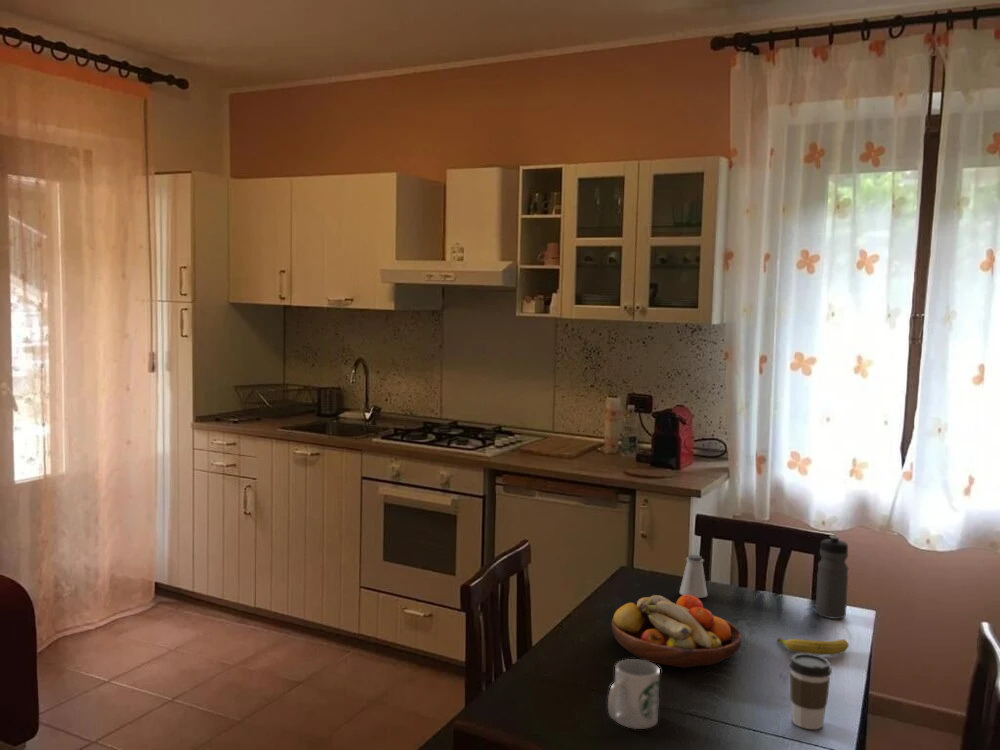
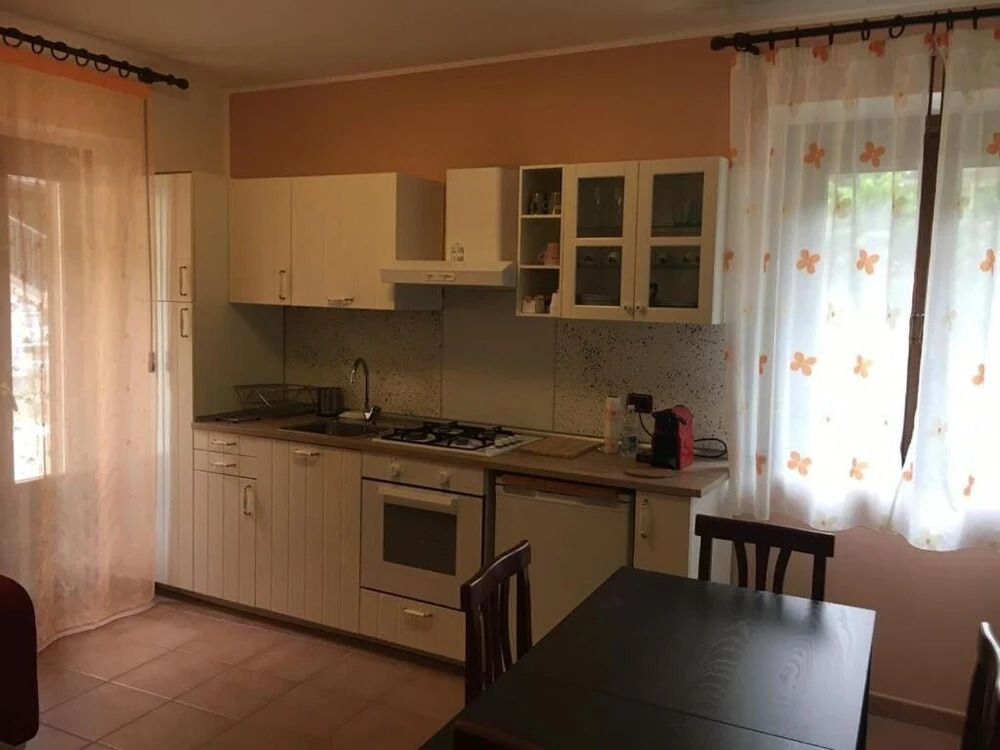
- fruit bowl [610,594,743,668]
- saltshaker [679,554,708,599]
- water bottle [815,534,849,620]
- coffee cup [788,653,833,730]
- mug [607,658,661,730]
- fruit [776,637,850,656]
